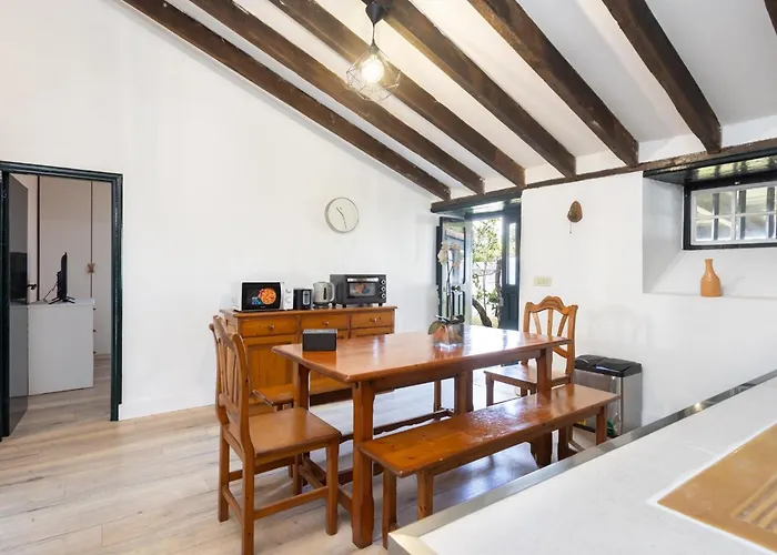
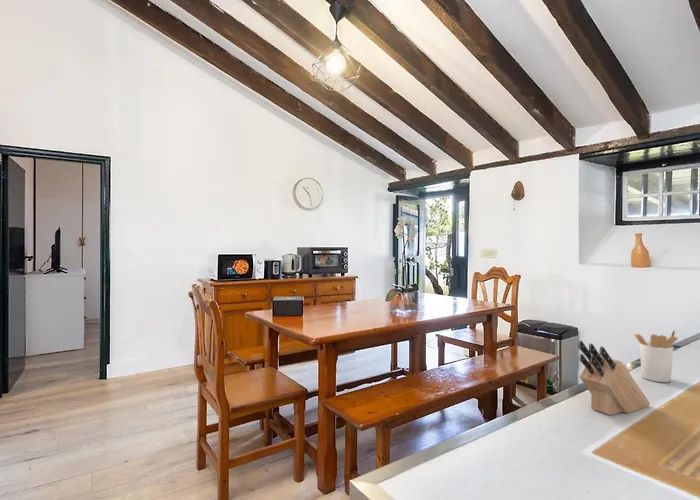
+ utensil holder [633,329,679,383]
+ knife block [577,340,651,416]
